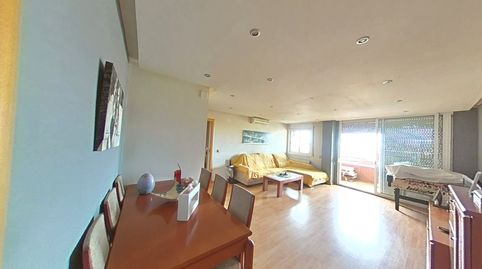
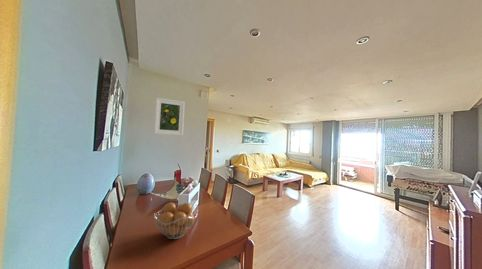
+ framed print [153,97,186,136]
+ fruit basket [153,202,199,240]
